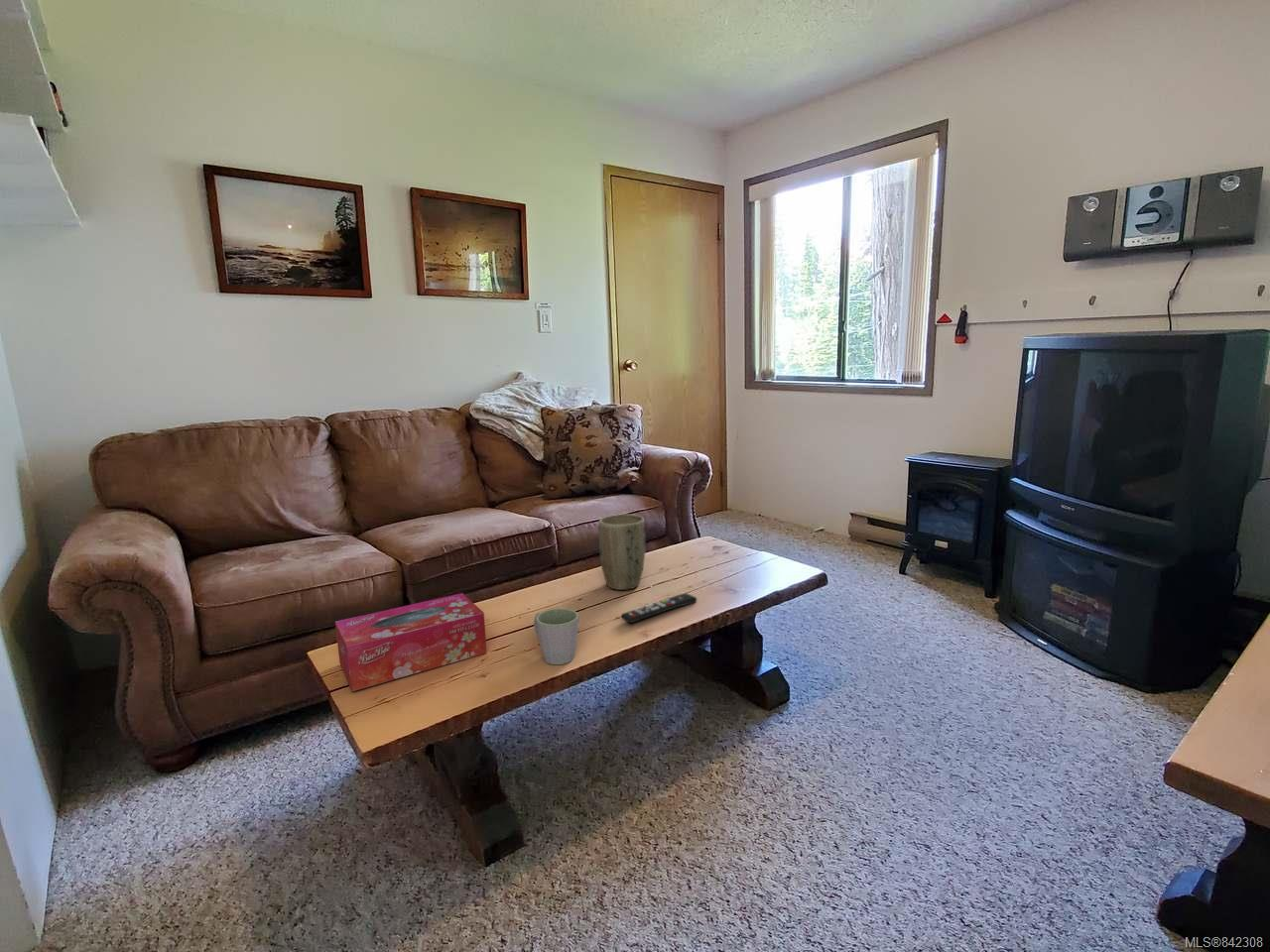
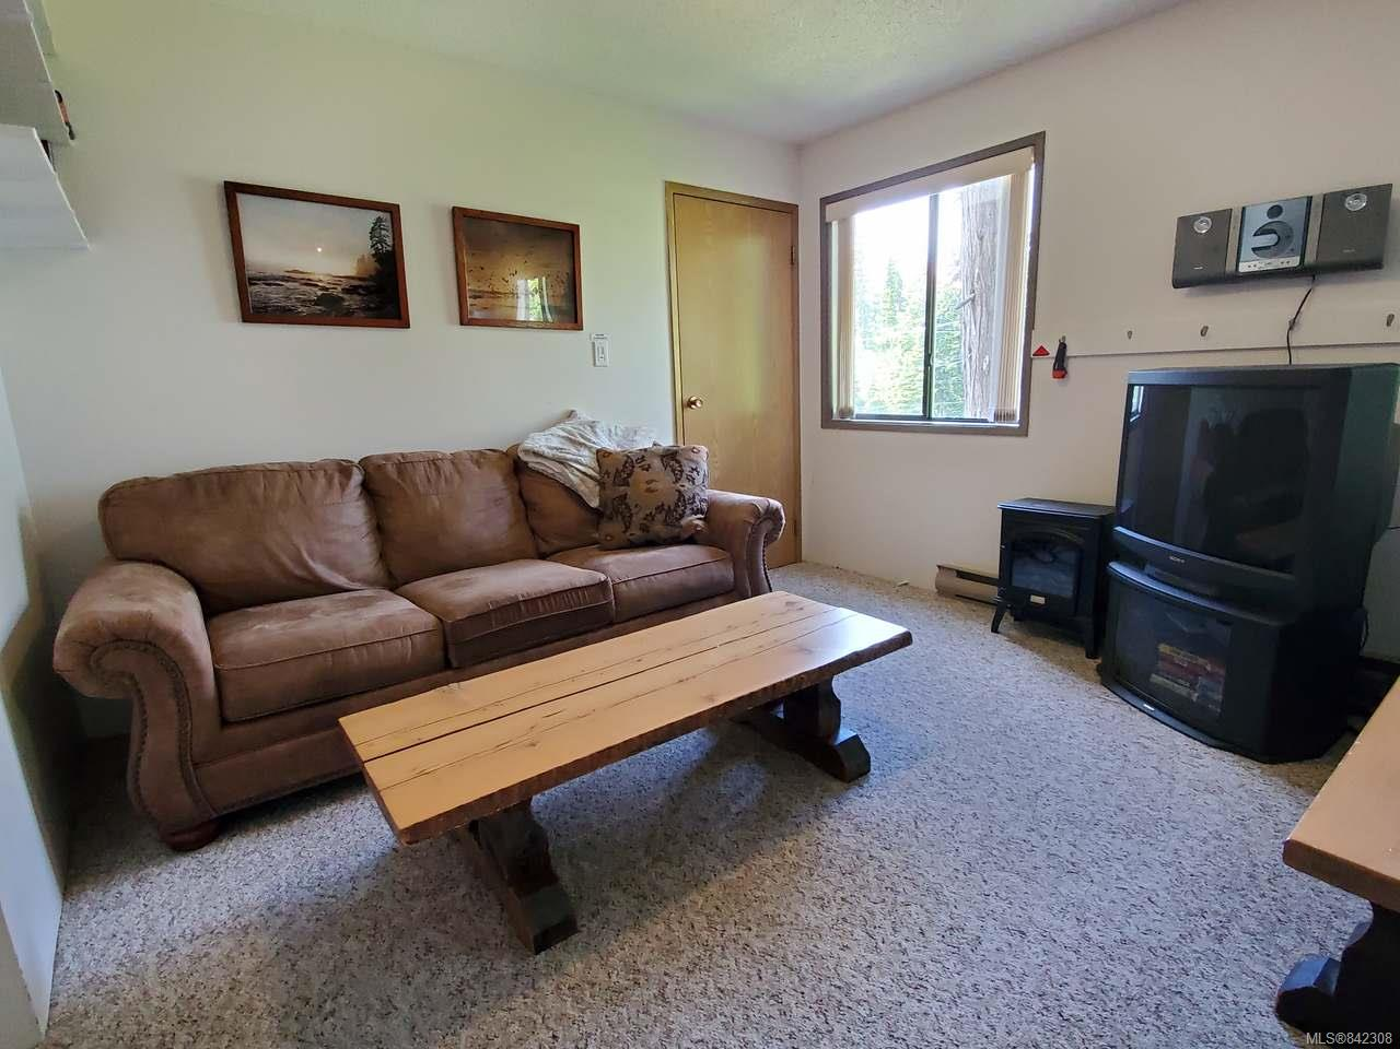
- mug [533,607,579,665]
- tissue box [334,592,487,692]
- plant pot [597,514,647,591]
- remote control [620,592,698,624]
